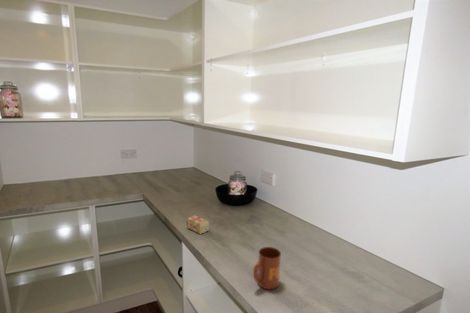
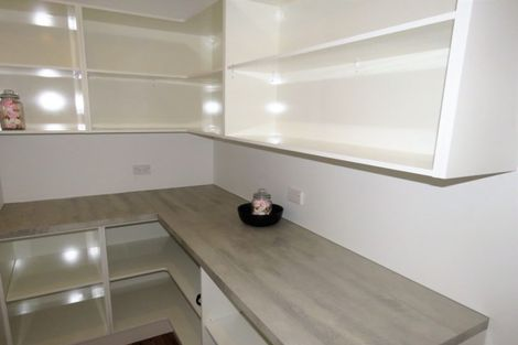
- tea box [185,214,210,235]
- mug [252,246,282,290]
